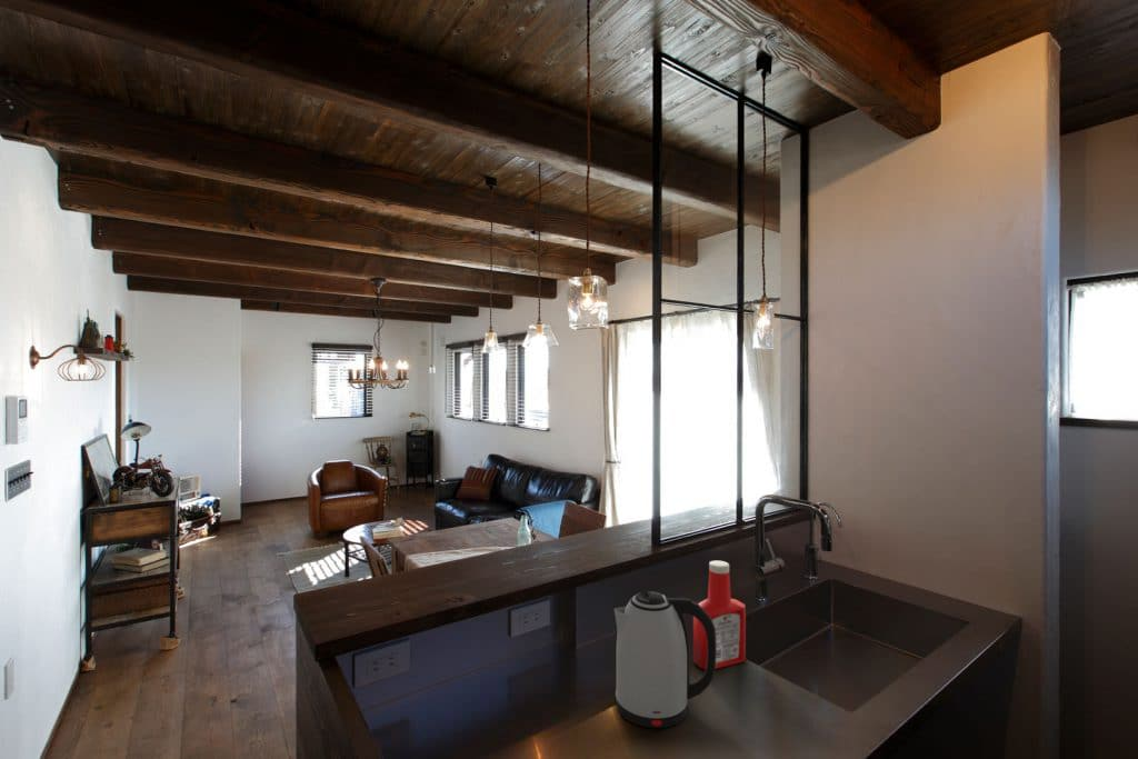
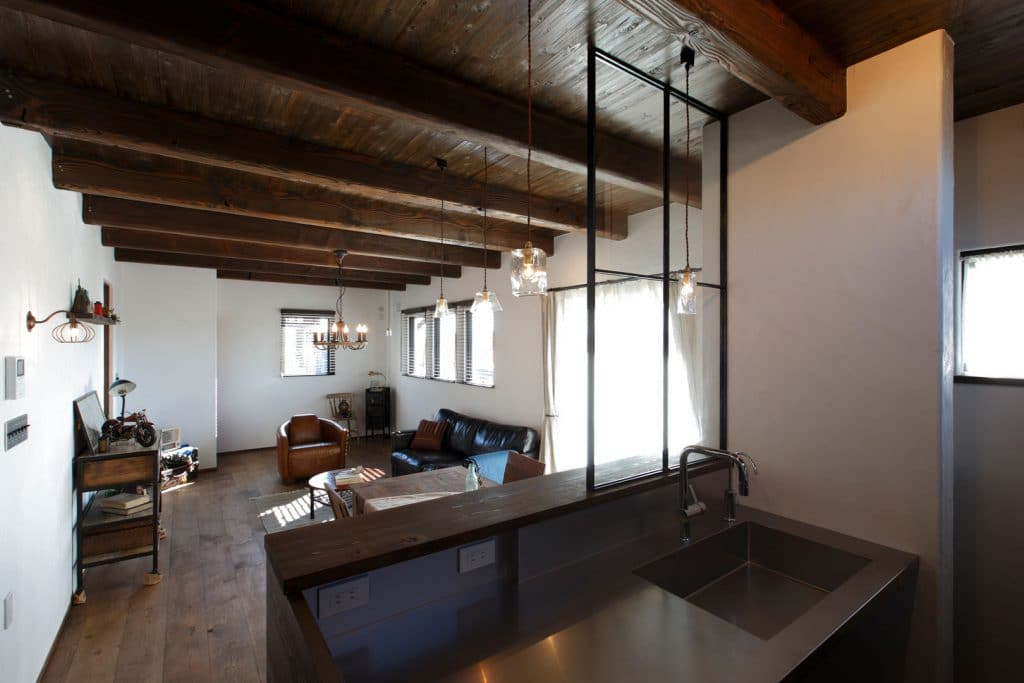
- soap bottle [692,560,747,670]
- kettle [613,590,717,729]
